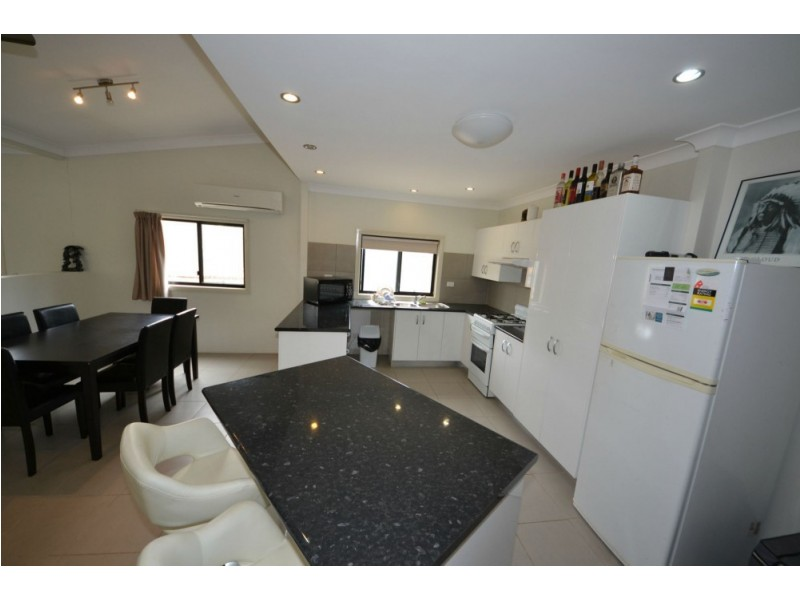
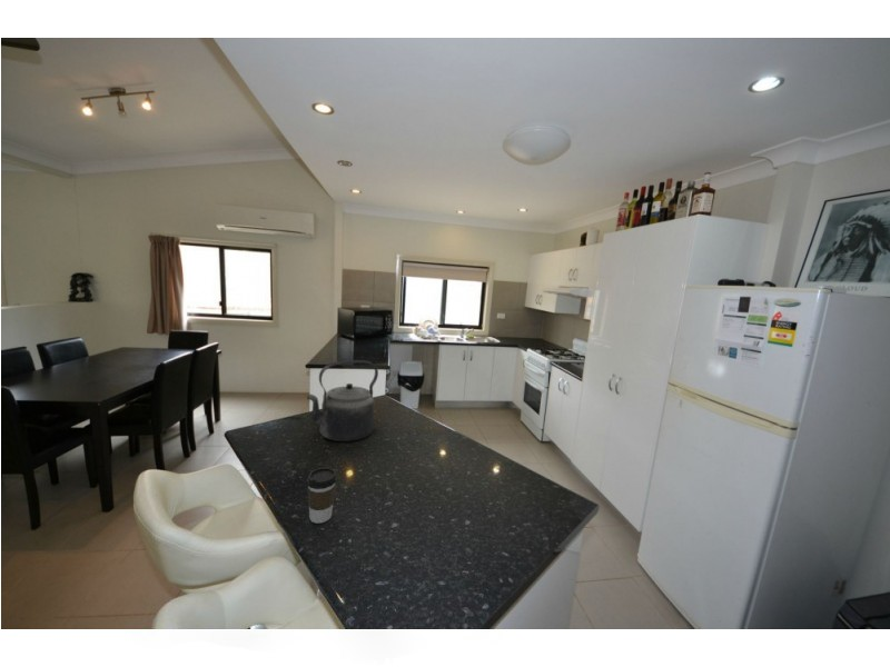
+ kettle [306,359,379,442]
+ coffee cup [306,467,338,525]
